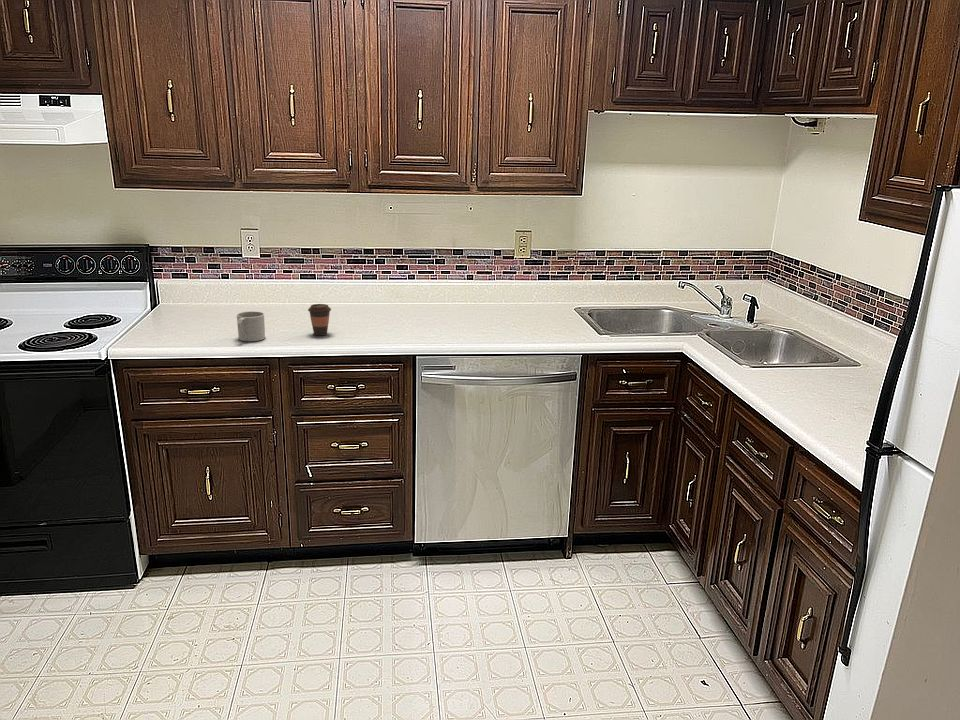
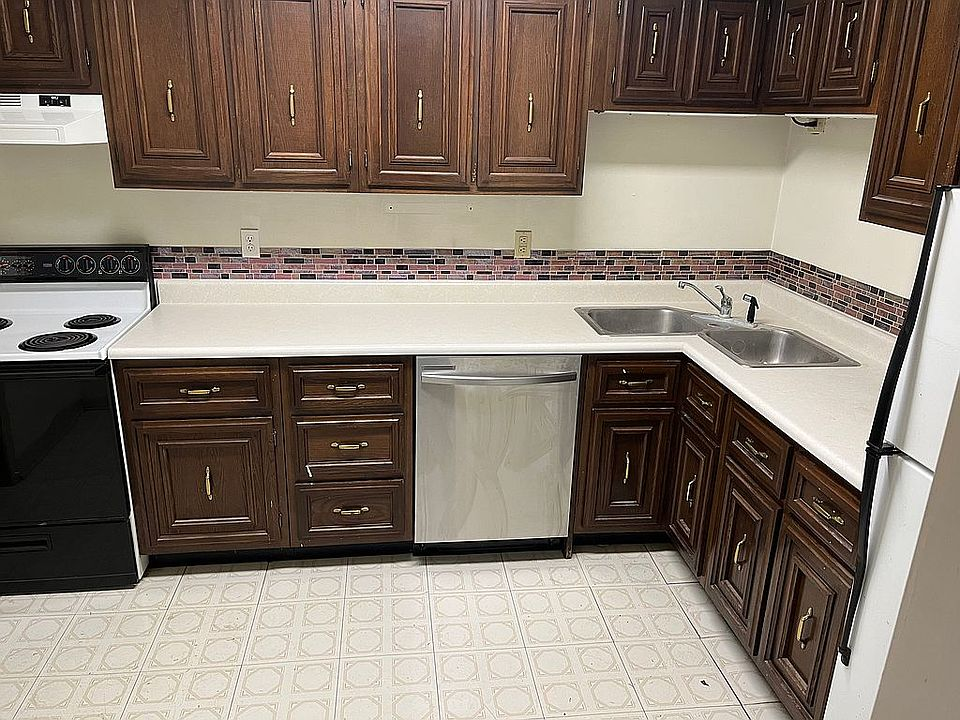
- coffee cup [307,303,332,337]
- mug [236,310,266,342]
